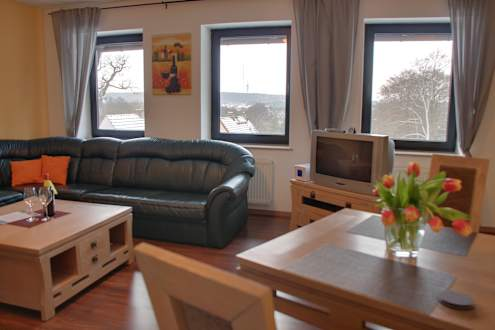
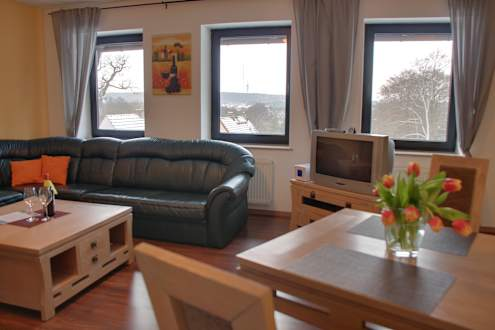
- coaster [437,290,475,310]
